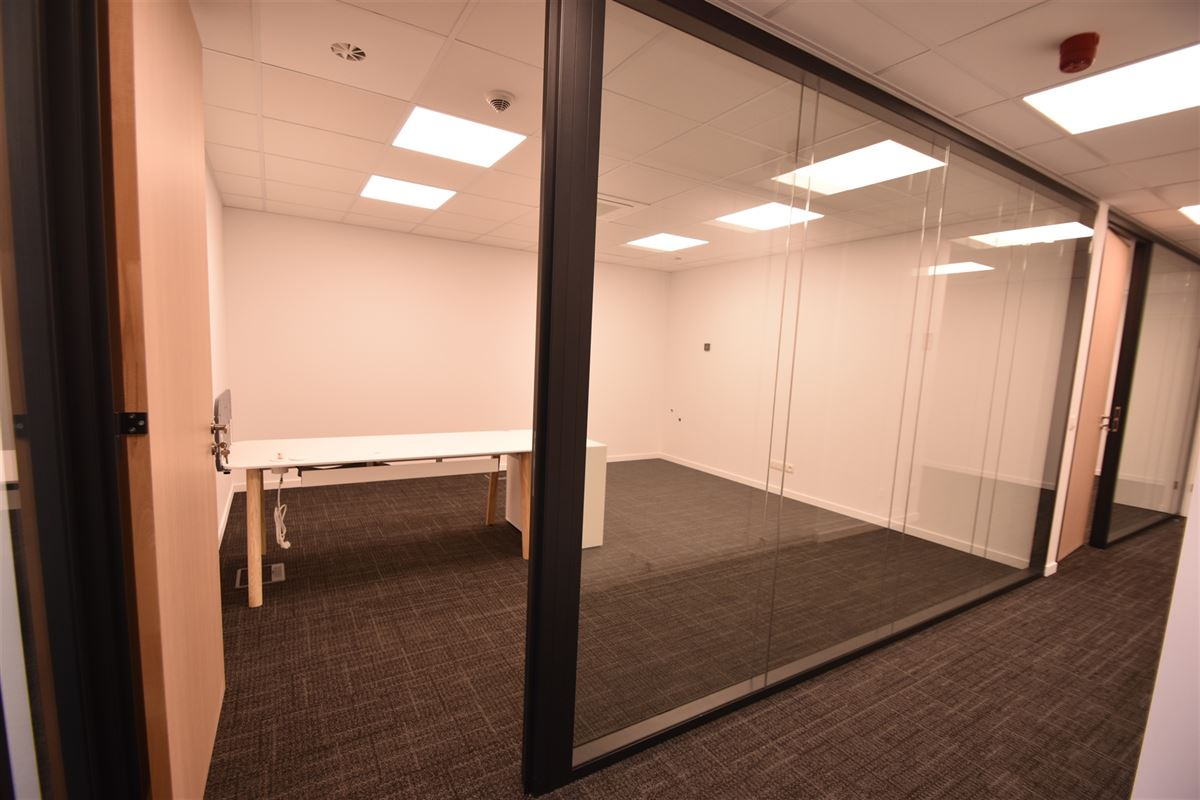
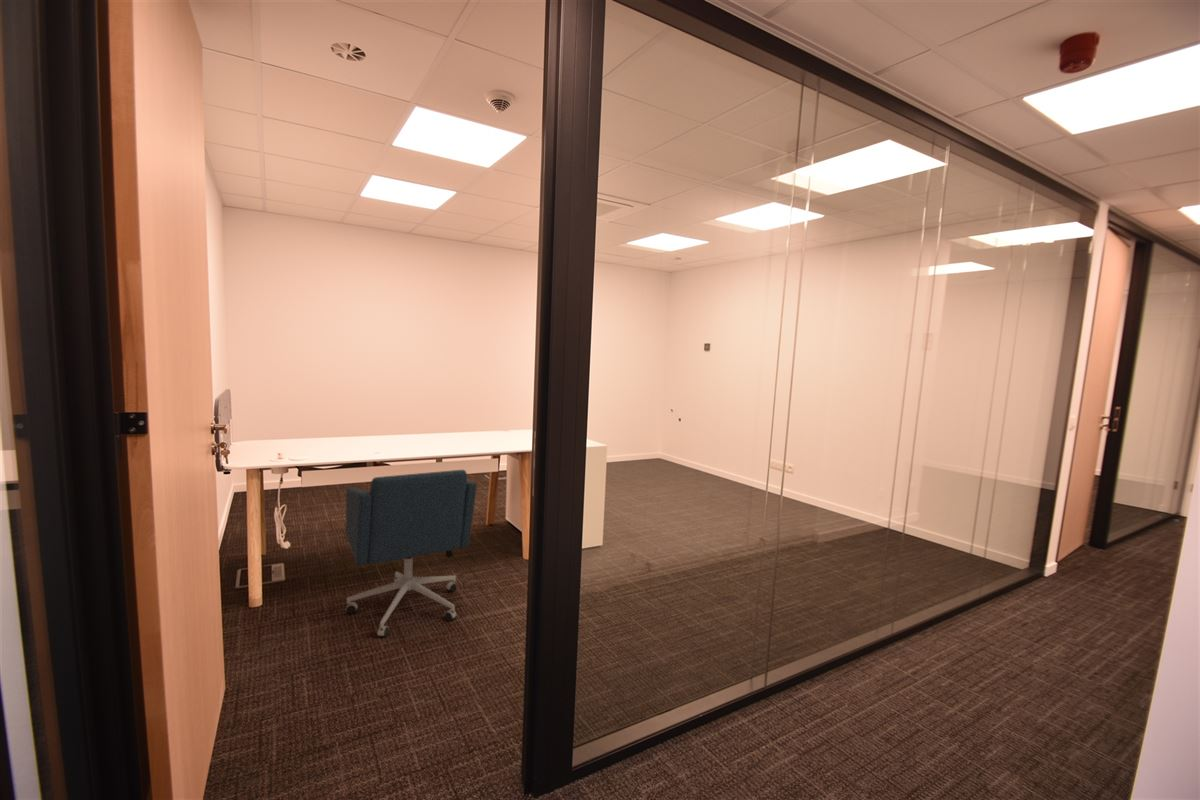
+ office chair [344,469,478,638]
